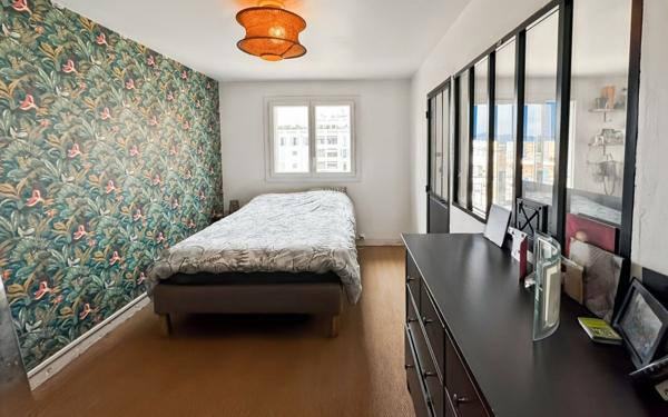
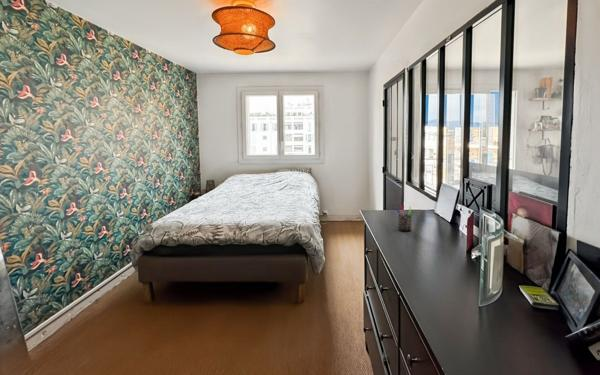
+ pen holder [394,204,414,232]
